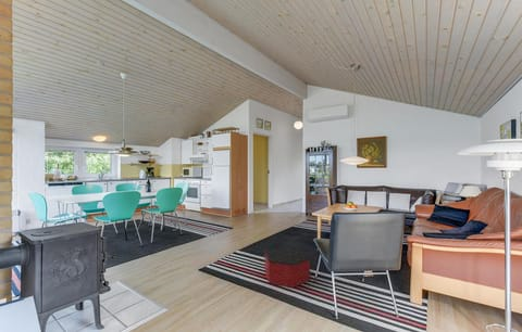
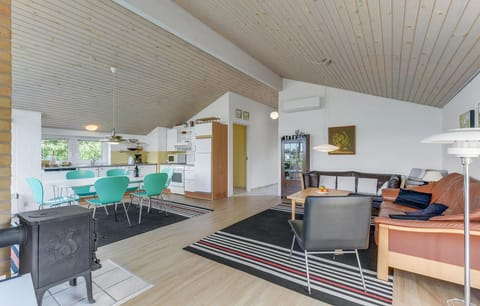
- ottoman [264,247,311,289]
